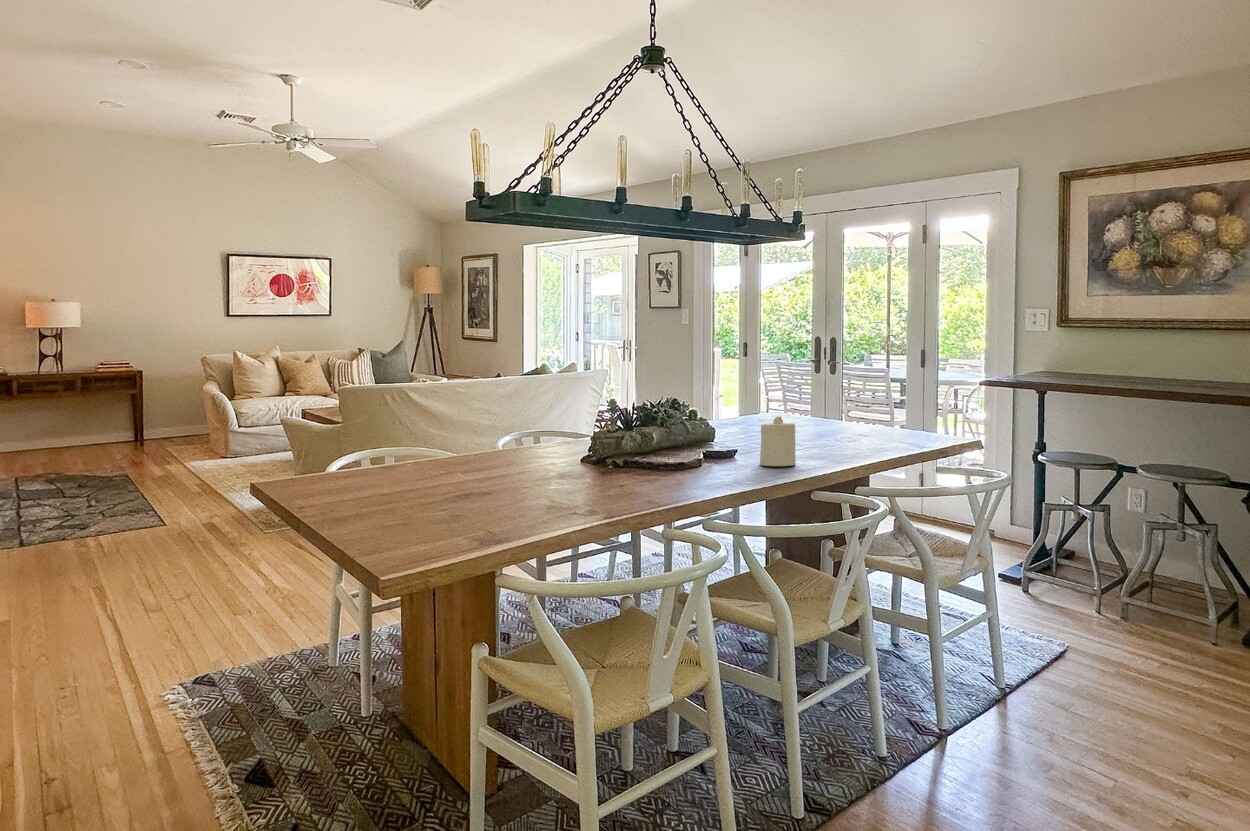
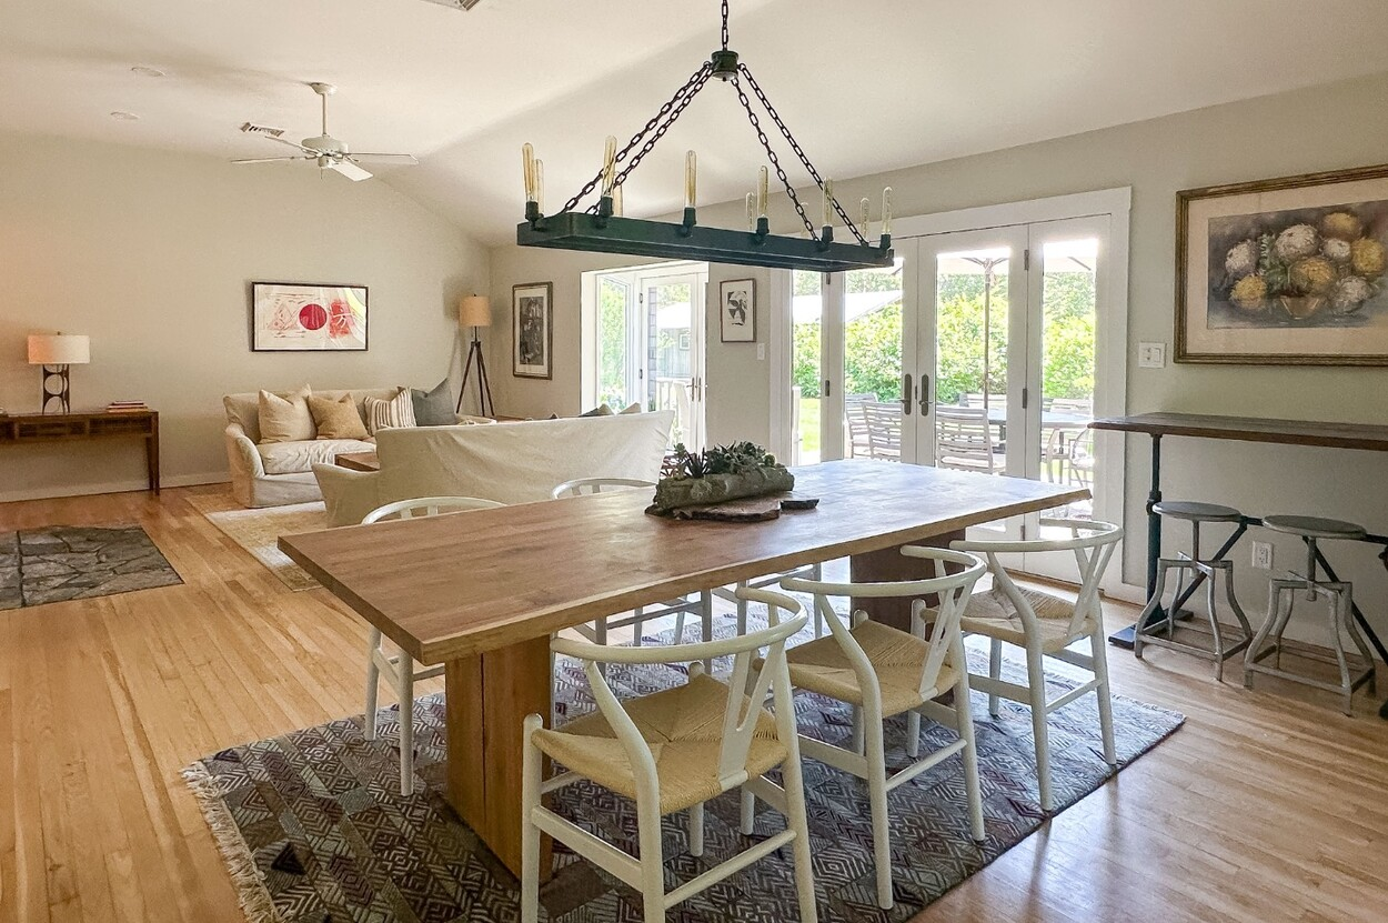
- candle [759,415,796,467]
